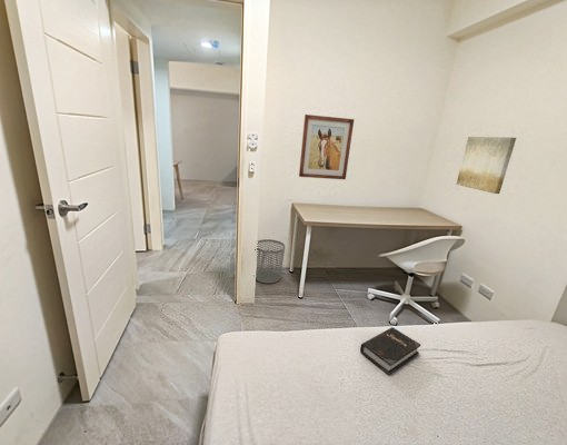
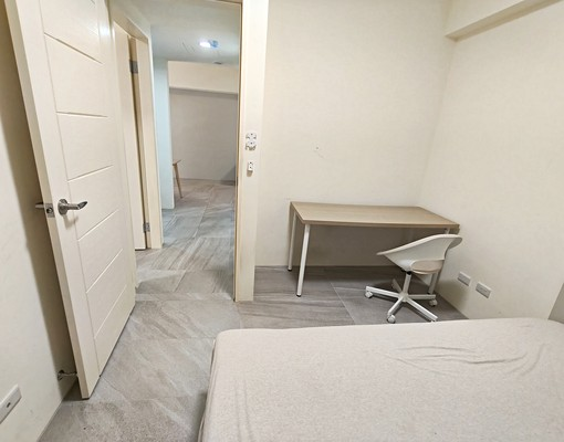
- hardback book [359,326,422,376]
- wall art [455,136,517,195]
- wall art [298,113,355,180]
- waste bin [255,238,286,285]
